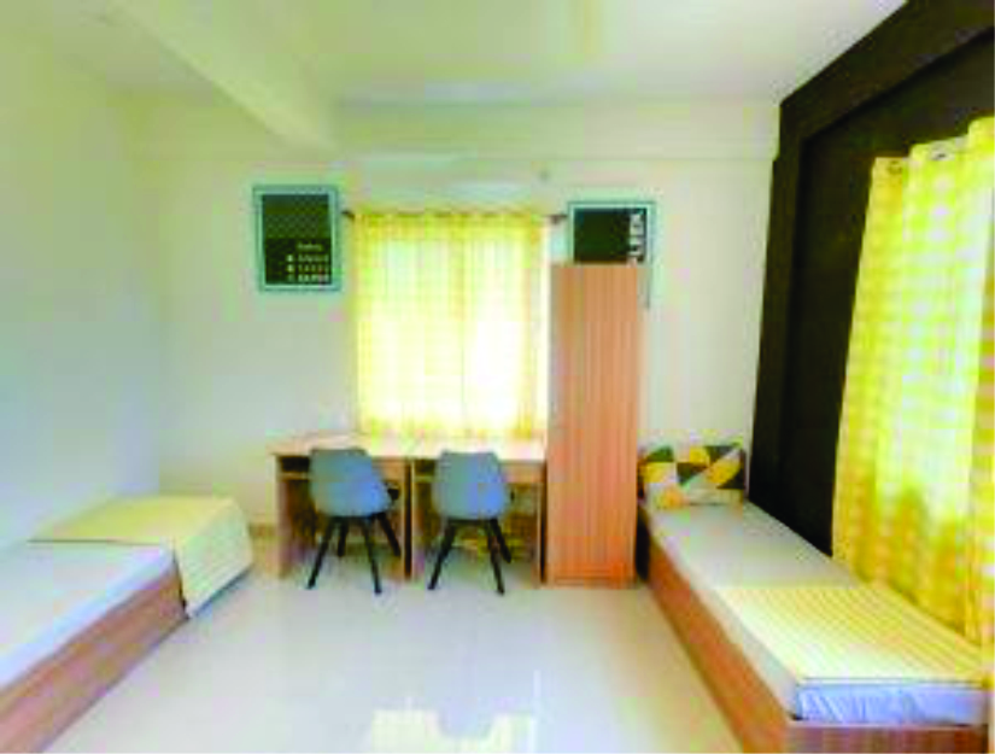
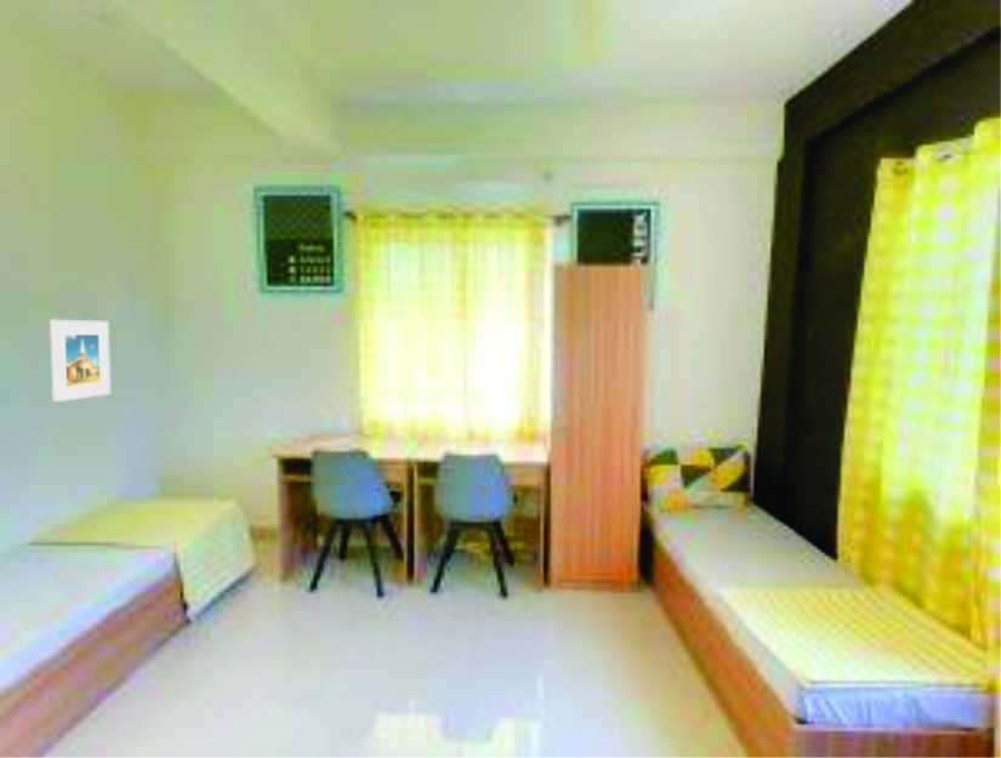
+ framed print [49,319,112,403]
